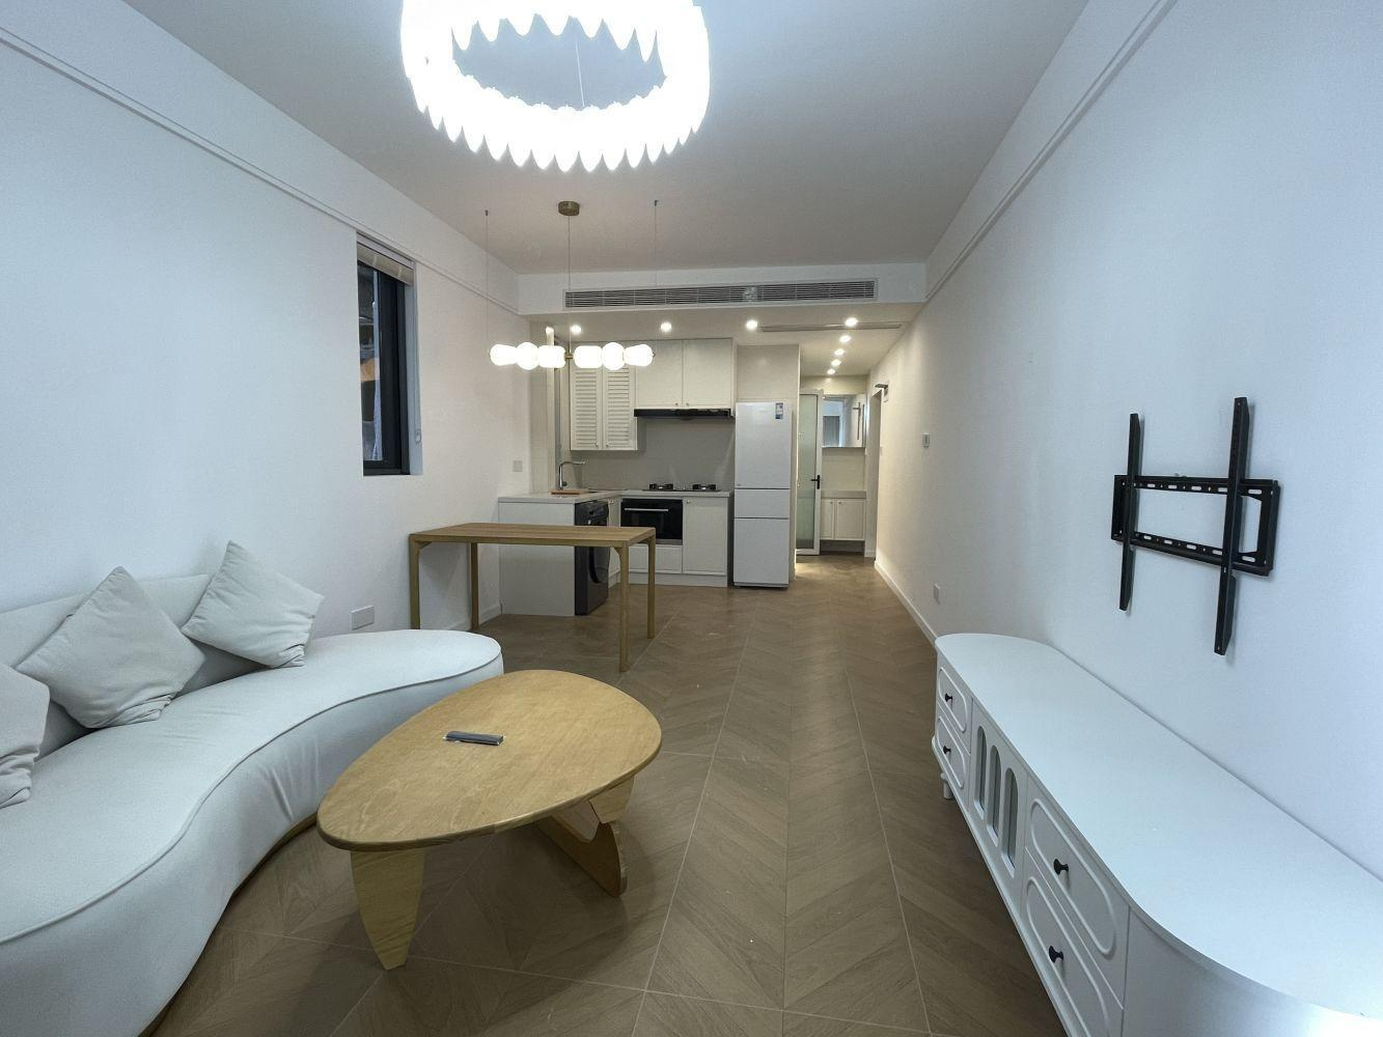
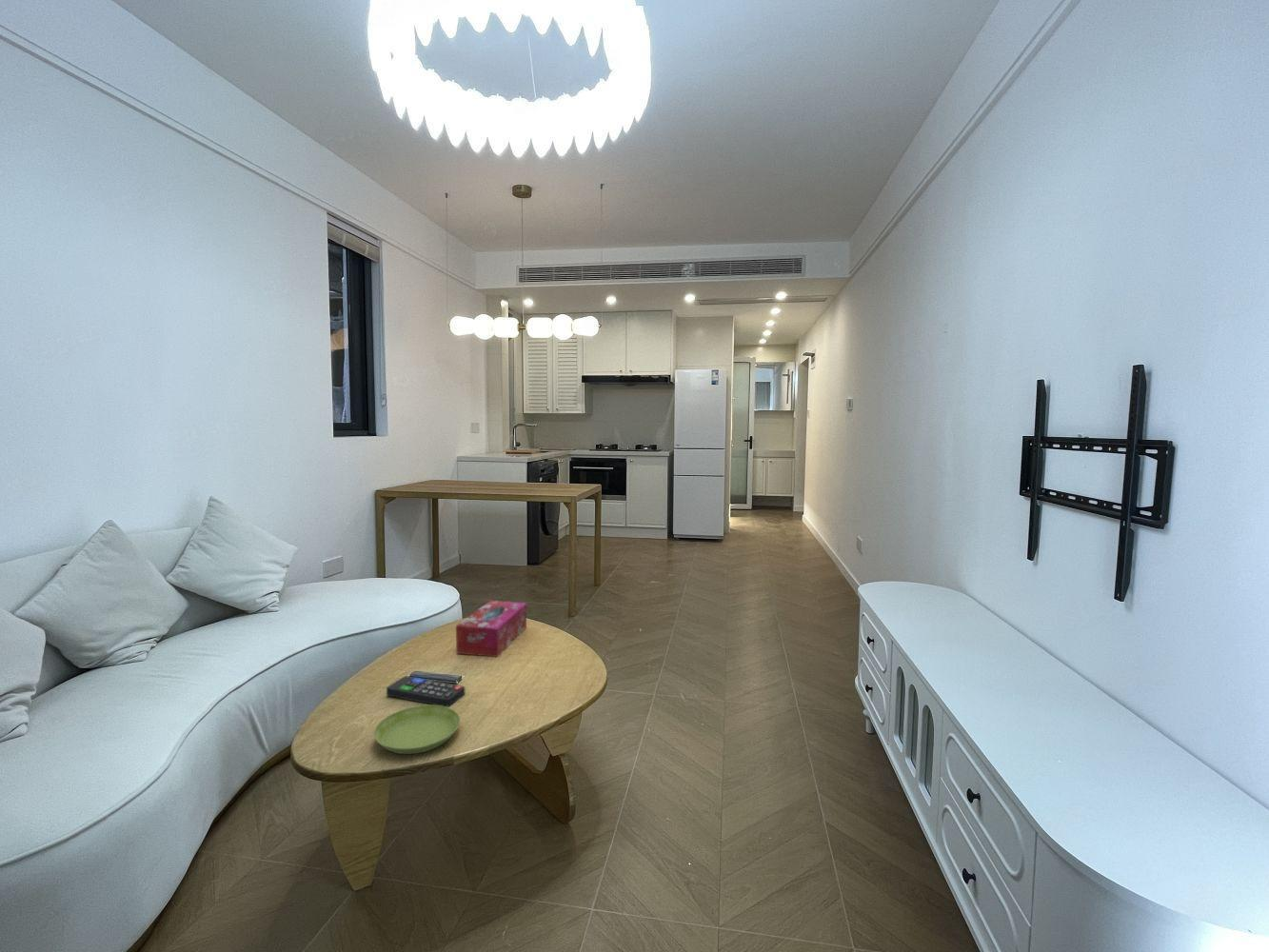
+ remote control [386,675,466,707]
+ saucer [373,704,461,755]
+ tissue box [455,600,527,658]
